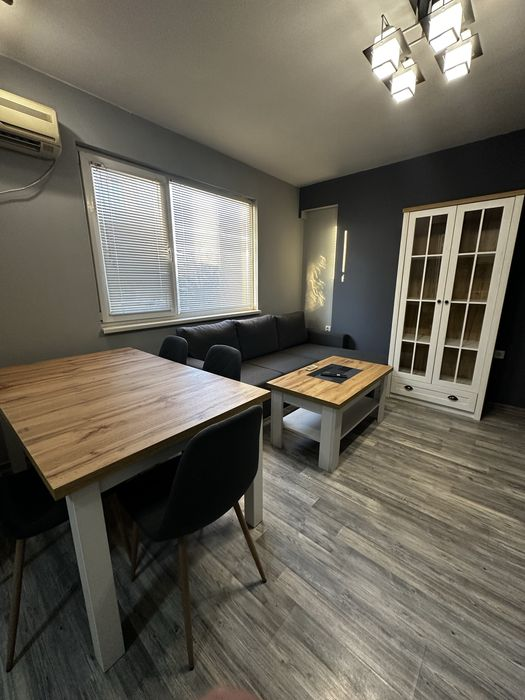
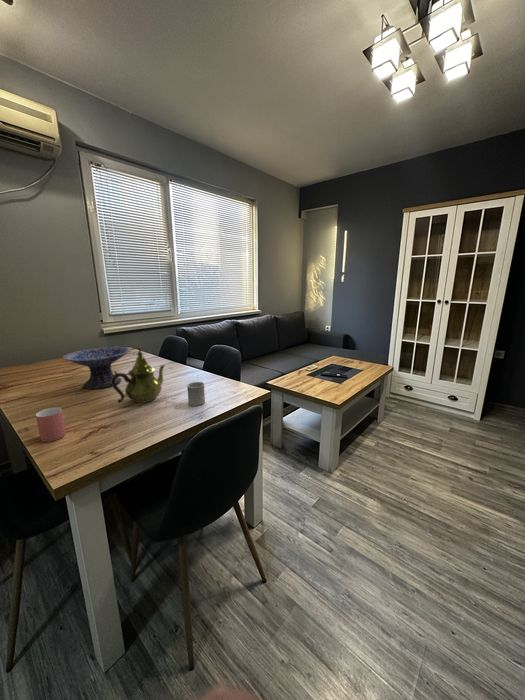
+ cup [35,407,67,443]
+ cup [186,381,206,407]
+ decorative bowl [61,346,132,390]
+ teapot [111,346,166,404]
